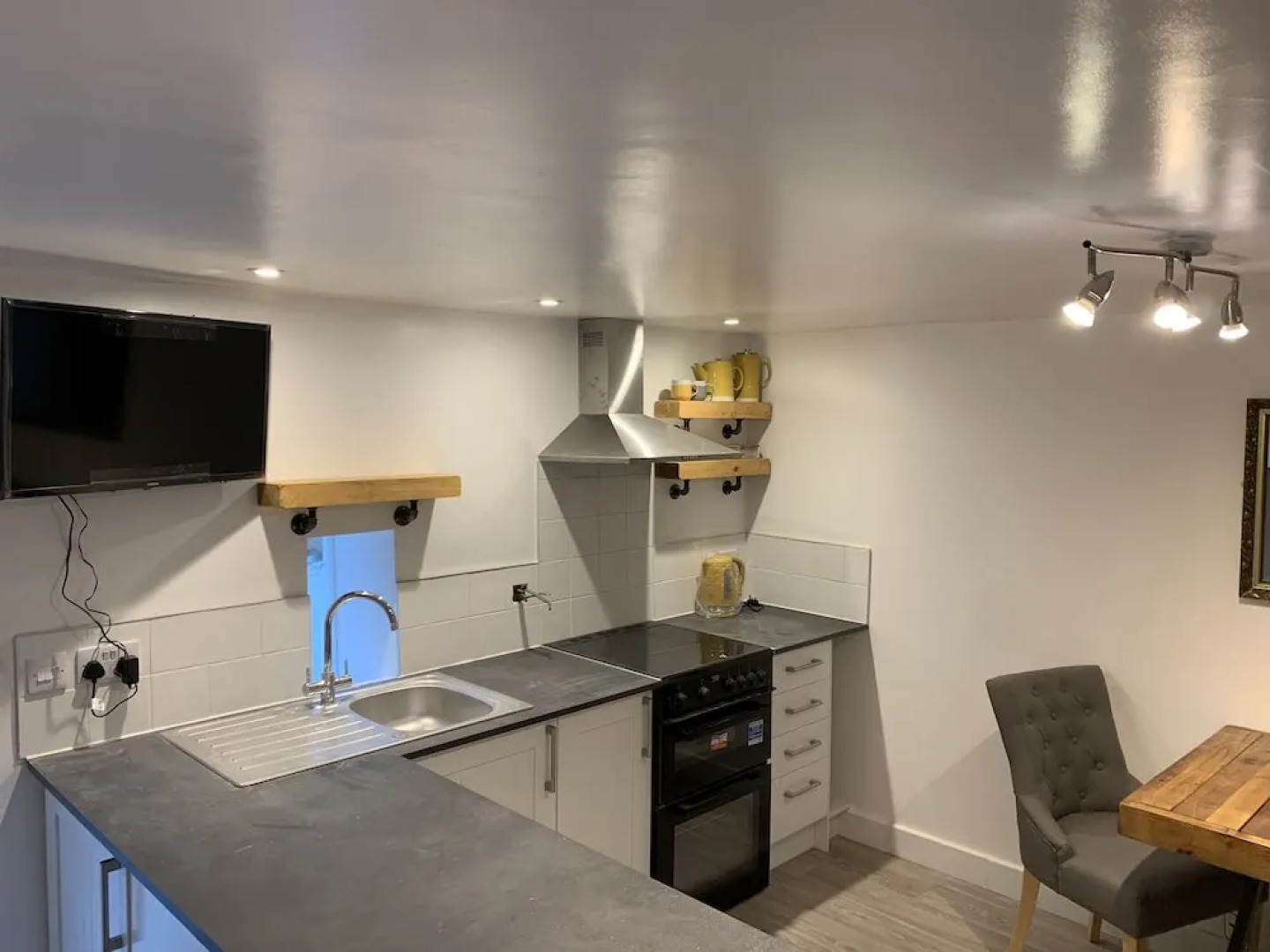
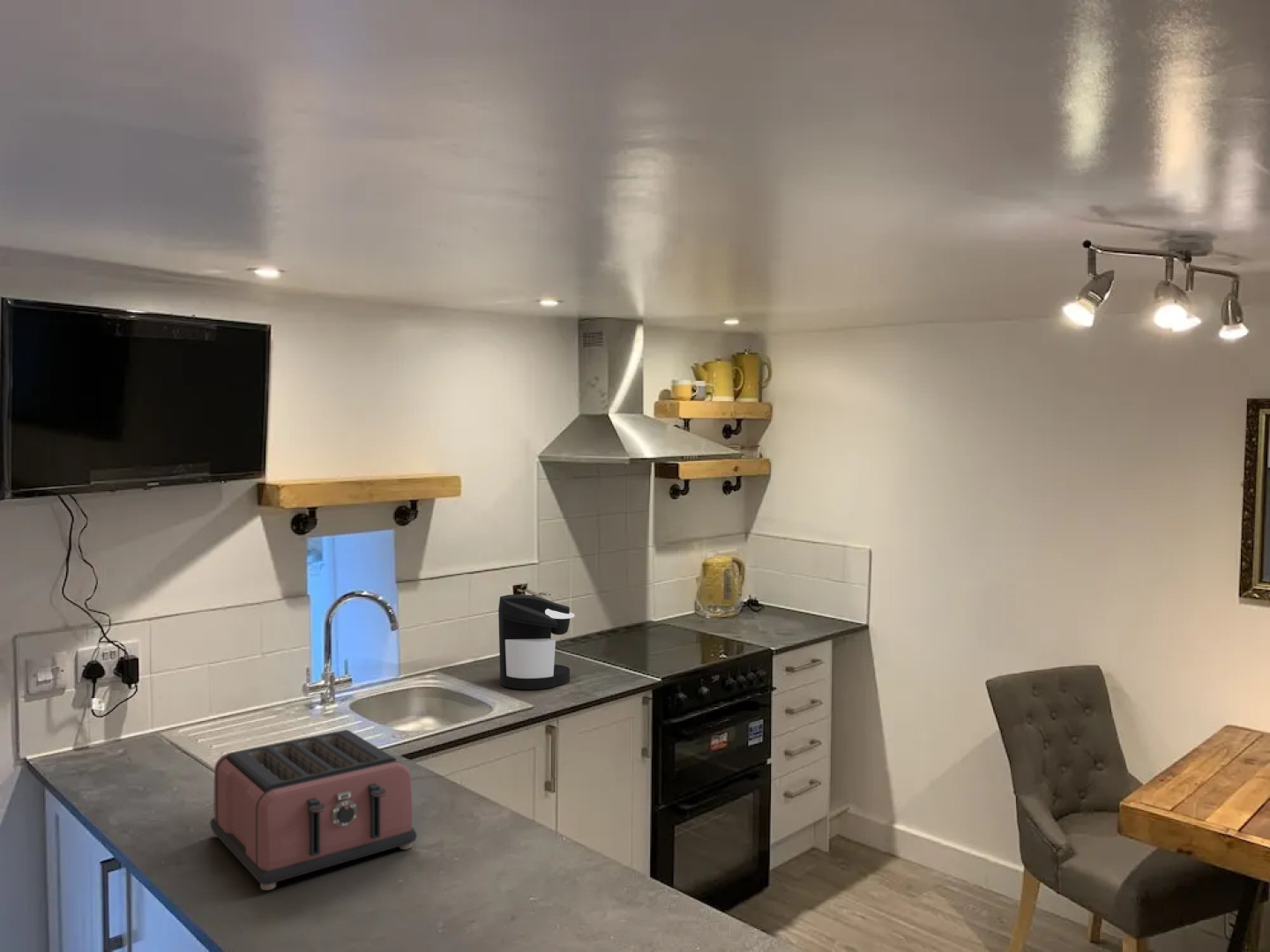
+ coffee maker [497,594,575,690]
+ toaster [209,729,417,891]
